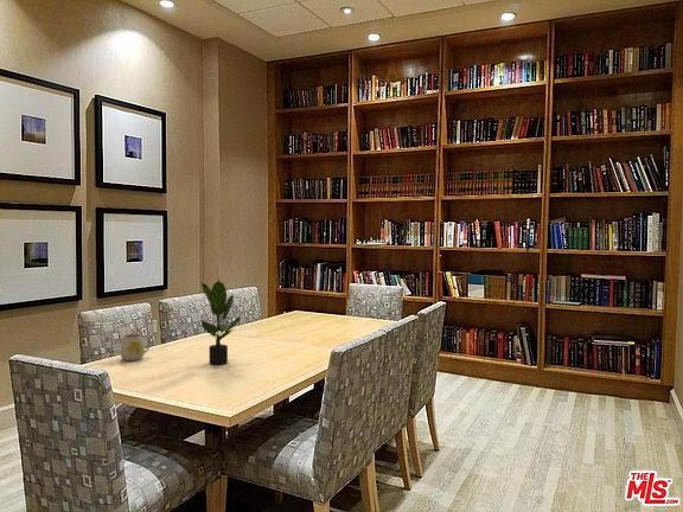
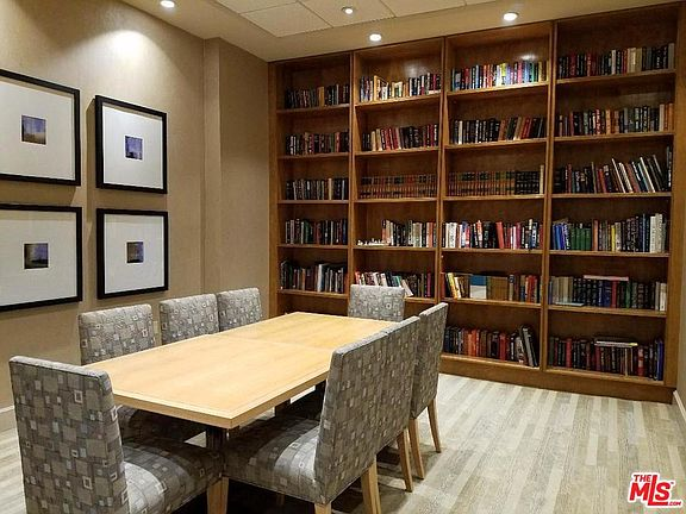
- mug [119,333,152,361]
- potted plant [199,280,242,366]
